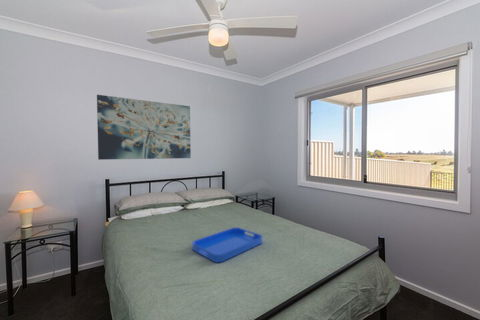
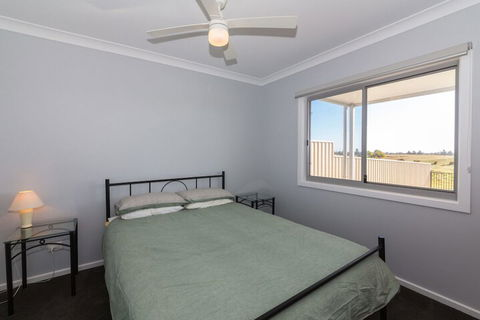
- serving tray [191,227,263,264]
- wall art [96,94,192,161]
